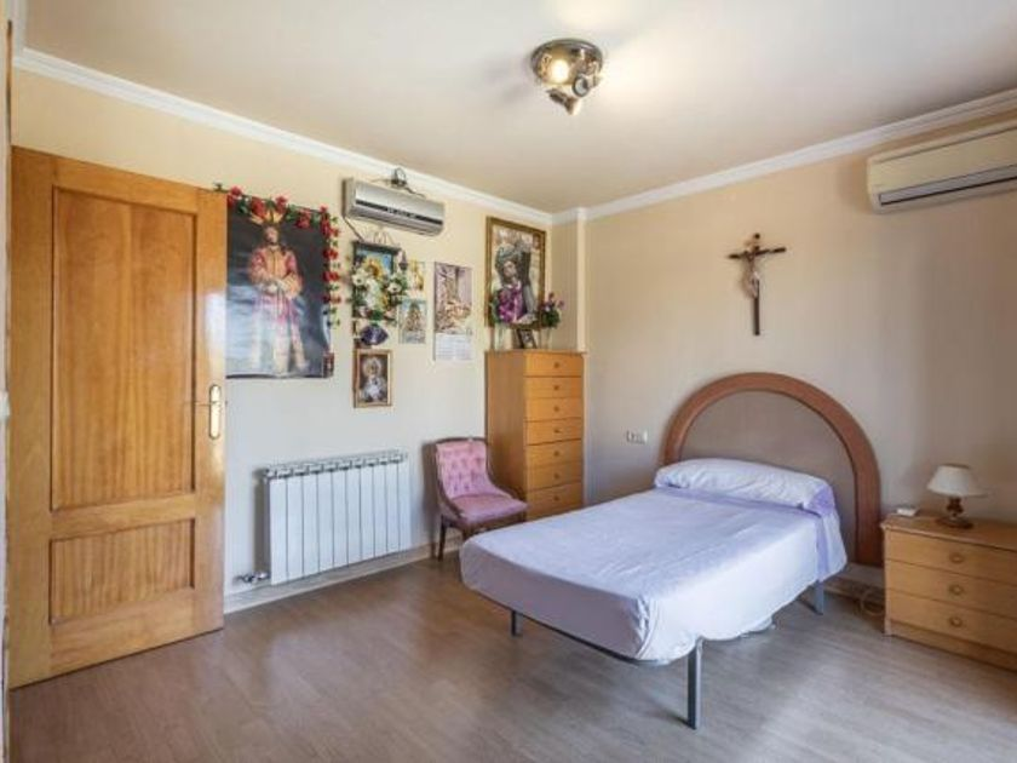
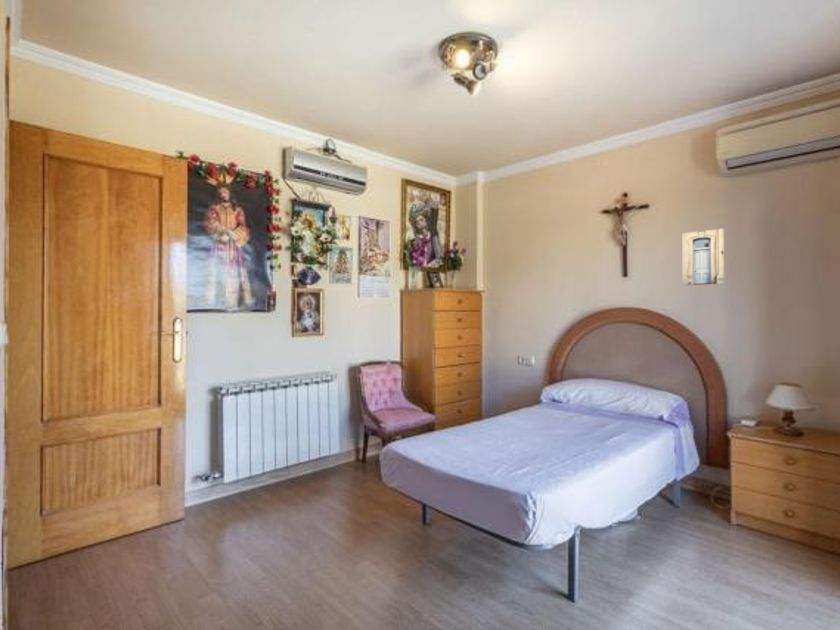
+ wall art [681,228,725,287]
